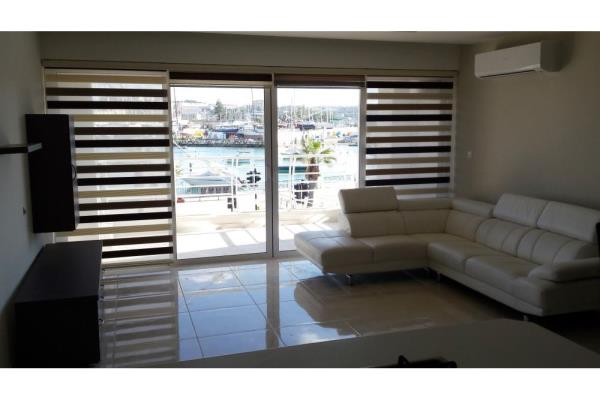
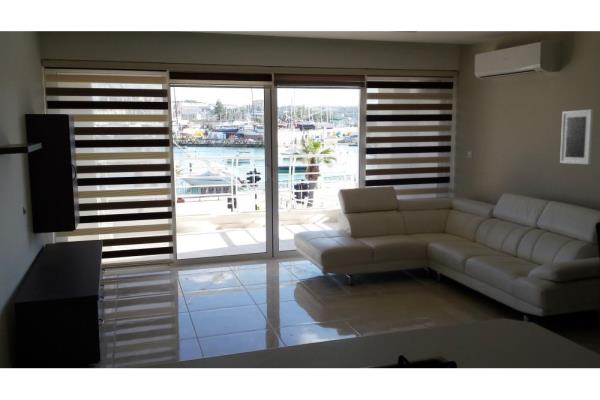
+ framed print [559,108,594,166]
